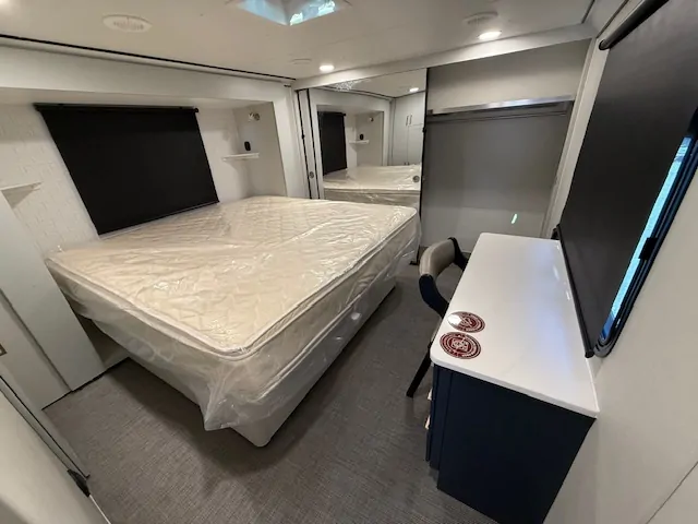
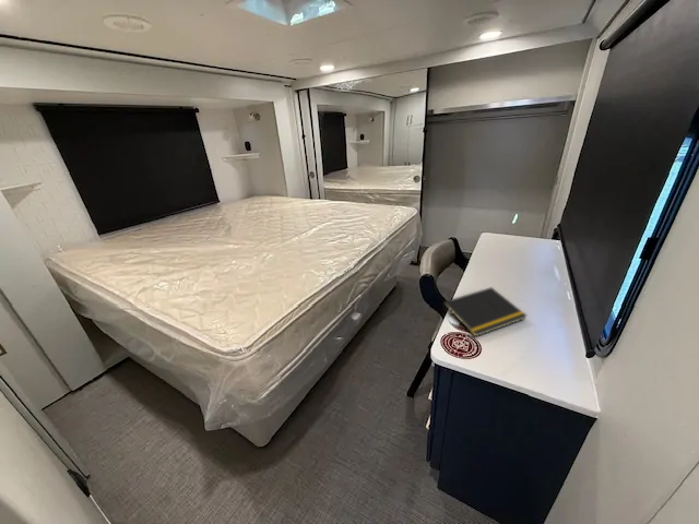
+ notepad [441,286,529,338]
